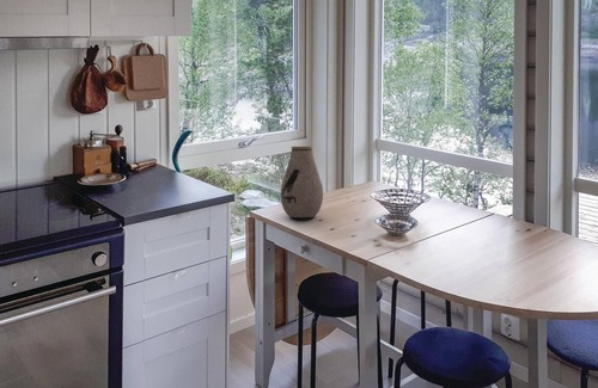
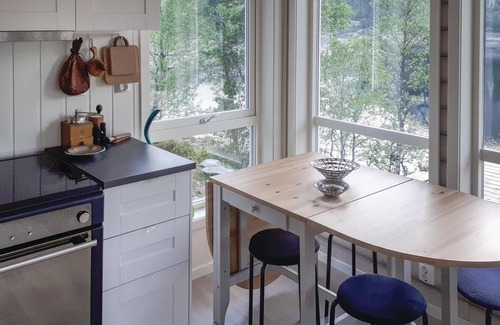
- vase [280,146,324,220]
